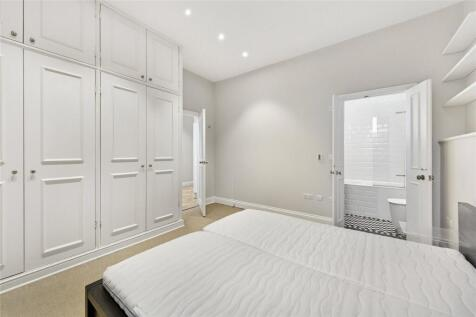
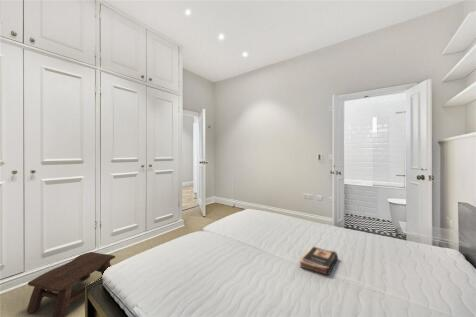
+ book [299,245,339,276]
+ stool [26,251,116,317]
